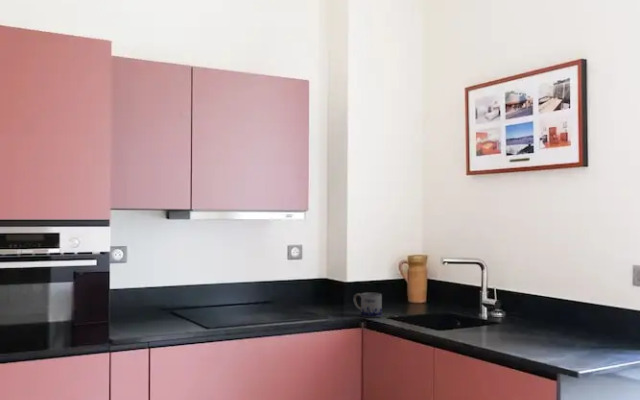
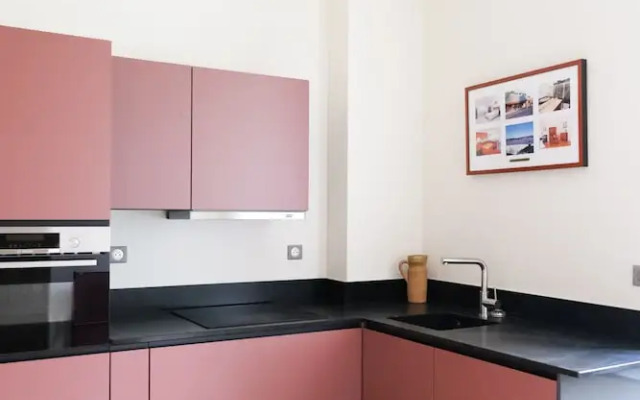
- mug [352,292,383,318]
